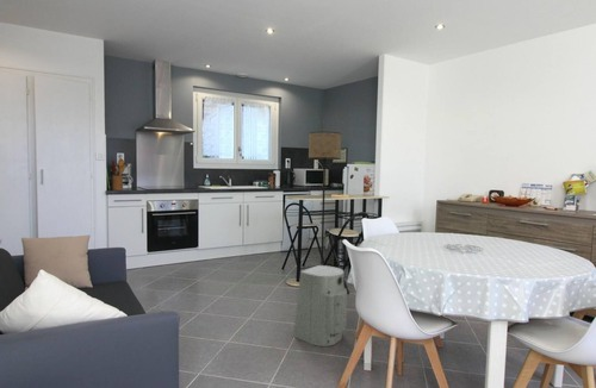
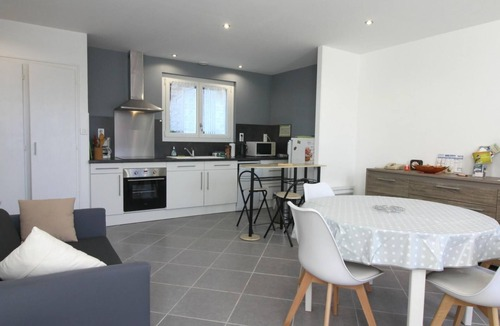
- fan [292,264,348,348]
- floor lamp [308,131,342,265]
